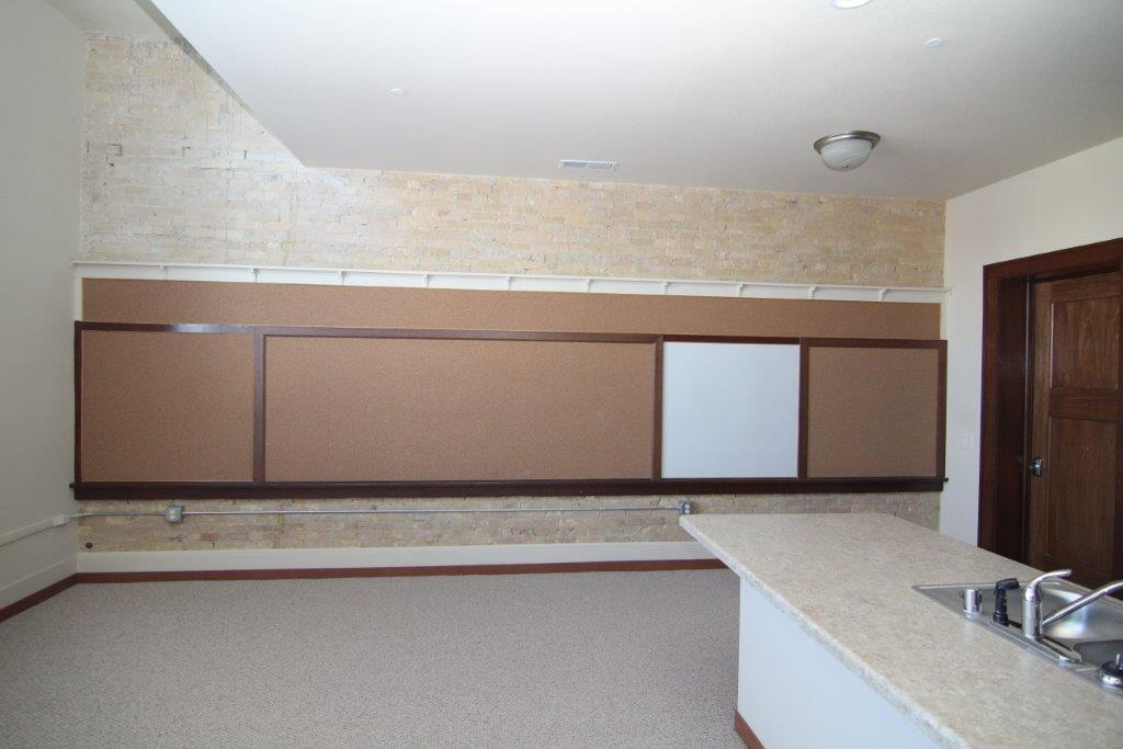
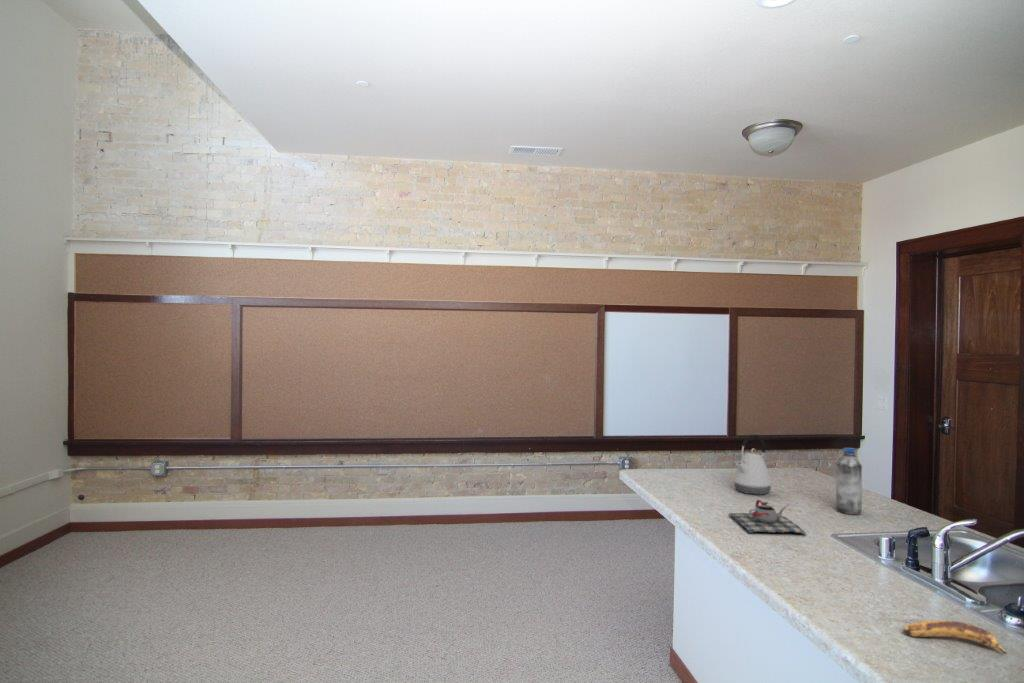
+ water bottle [835,447,863,516]
+ teapot [729,499,807,536]
+ kettle [732,434,773,496]
+ banana [903,619,1008,655]
